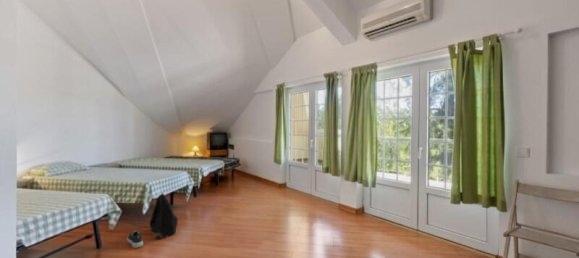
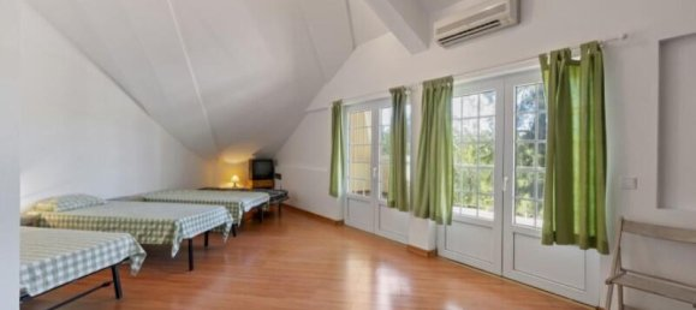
- backpack [149,192,179,240]
- shoe [126,229,144,249]
